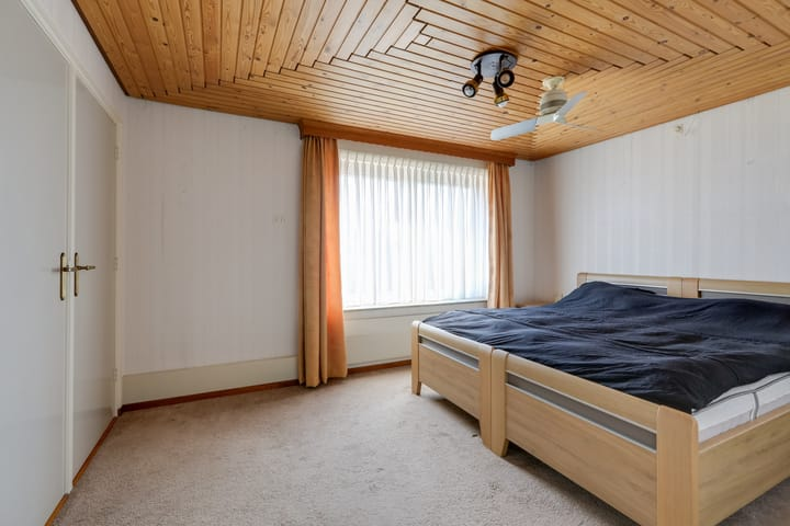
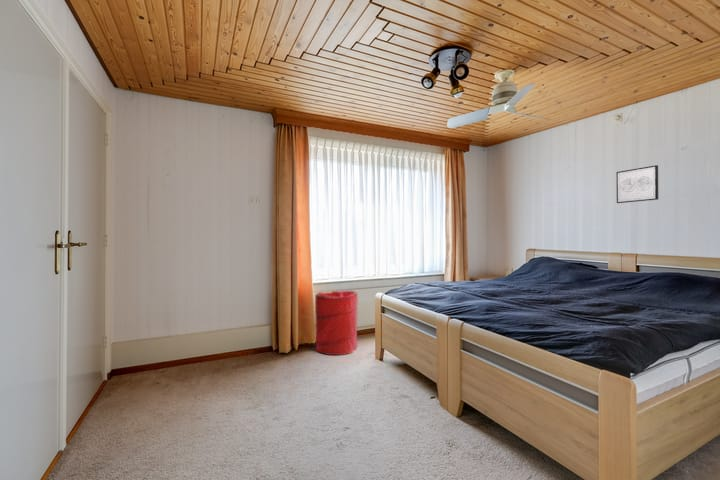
+ laundry hamper [314,289,359,356]
+ wall art [615,164,659,204]
